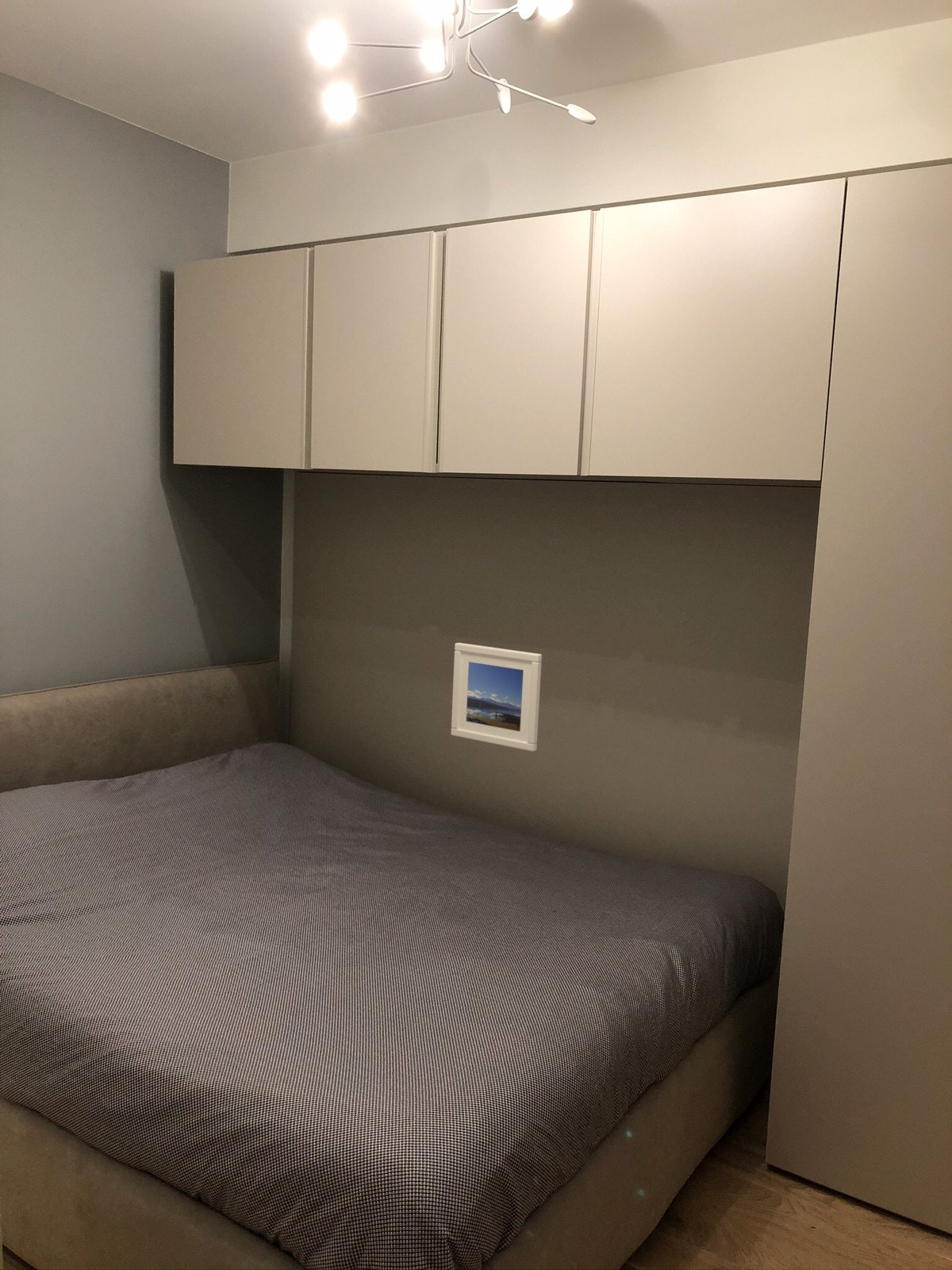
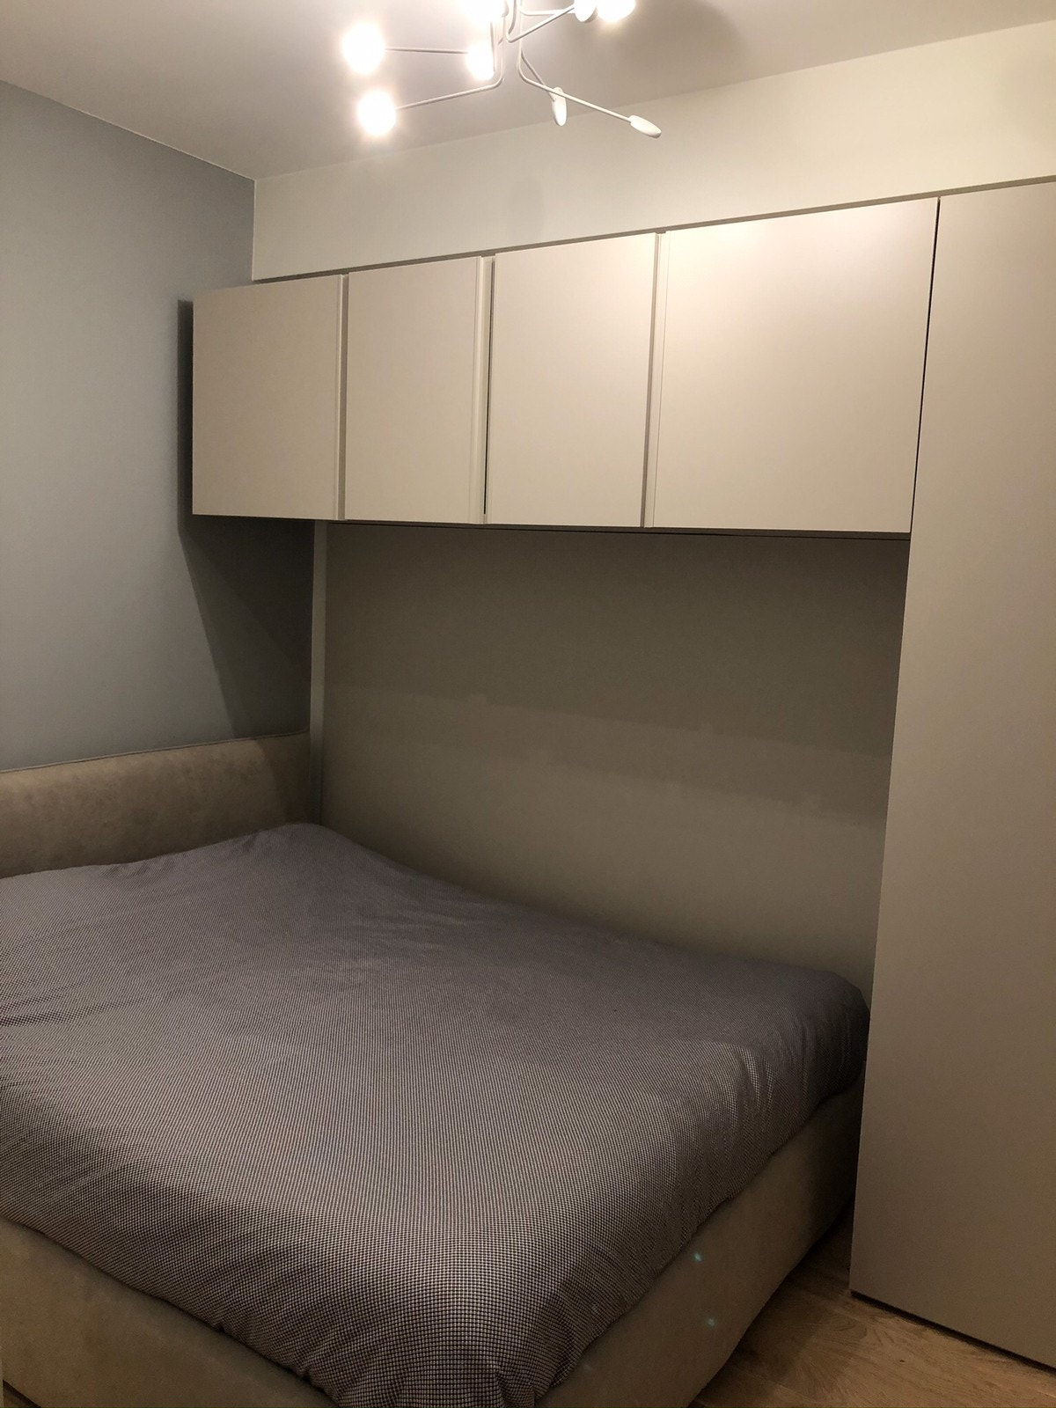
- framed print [451,642,543,752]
